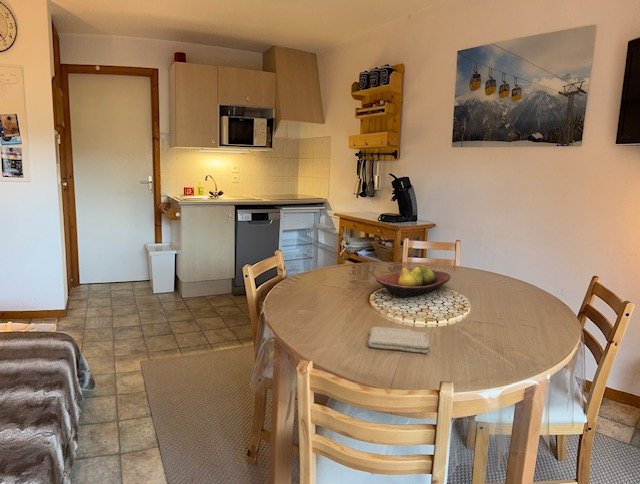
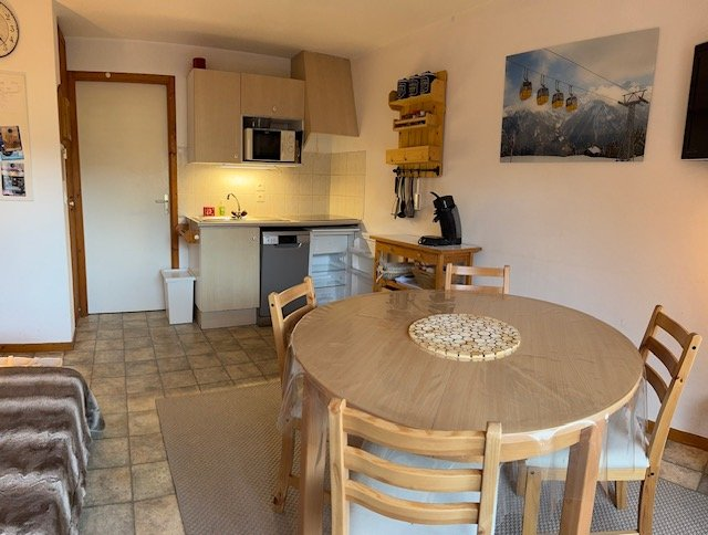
- fruit bowl [375,263,452,298]
- washcloth [367,326,432,354]
